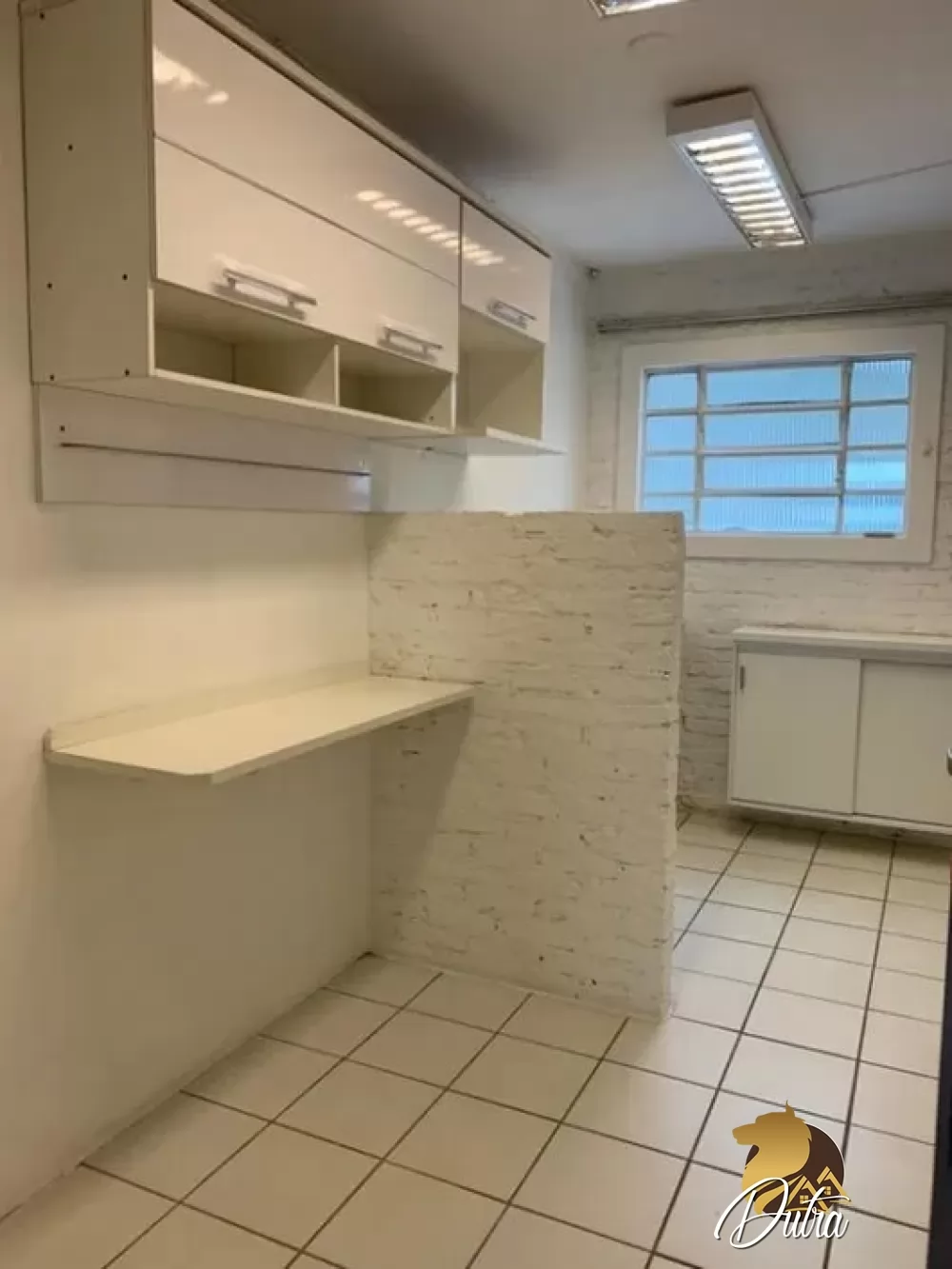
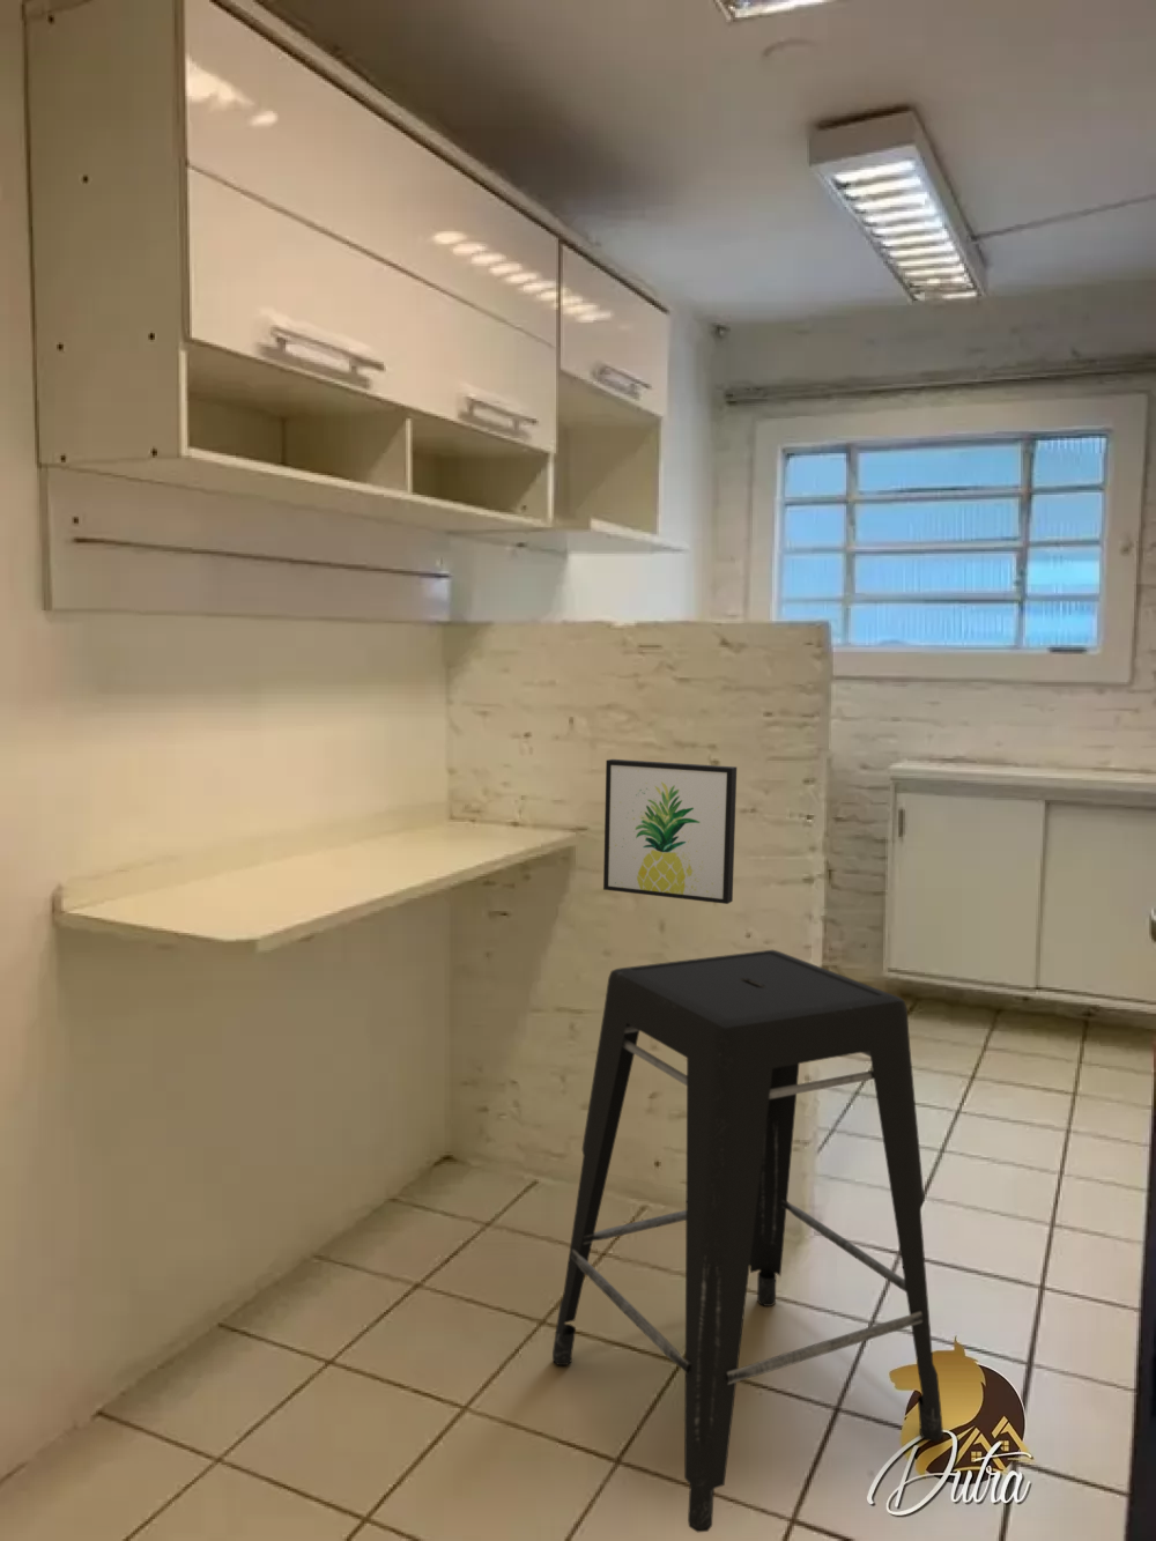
+ stool [551,950,945,1532]
+ wall art [602,759,737,905]
